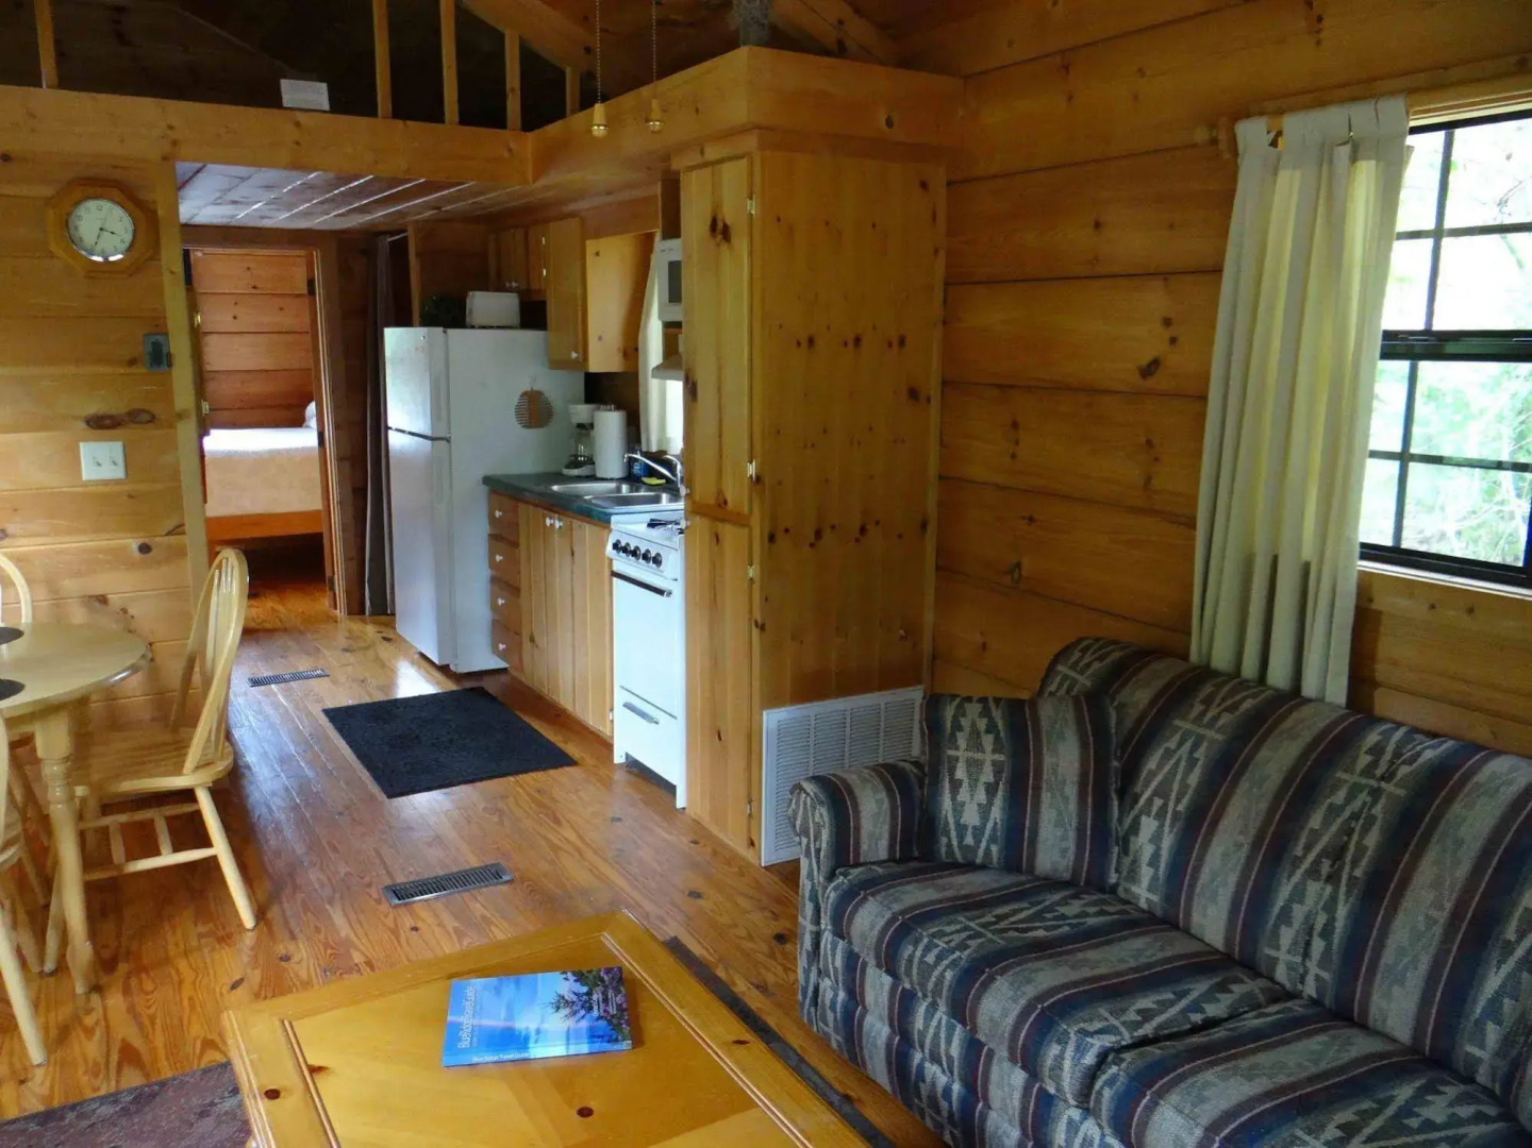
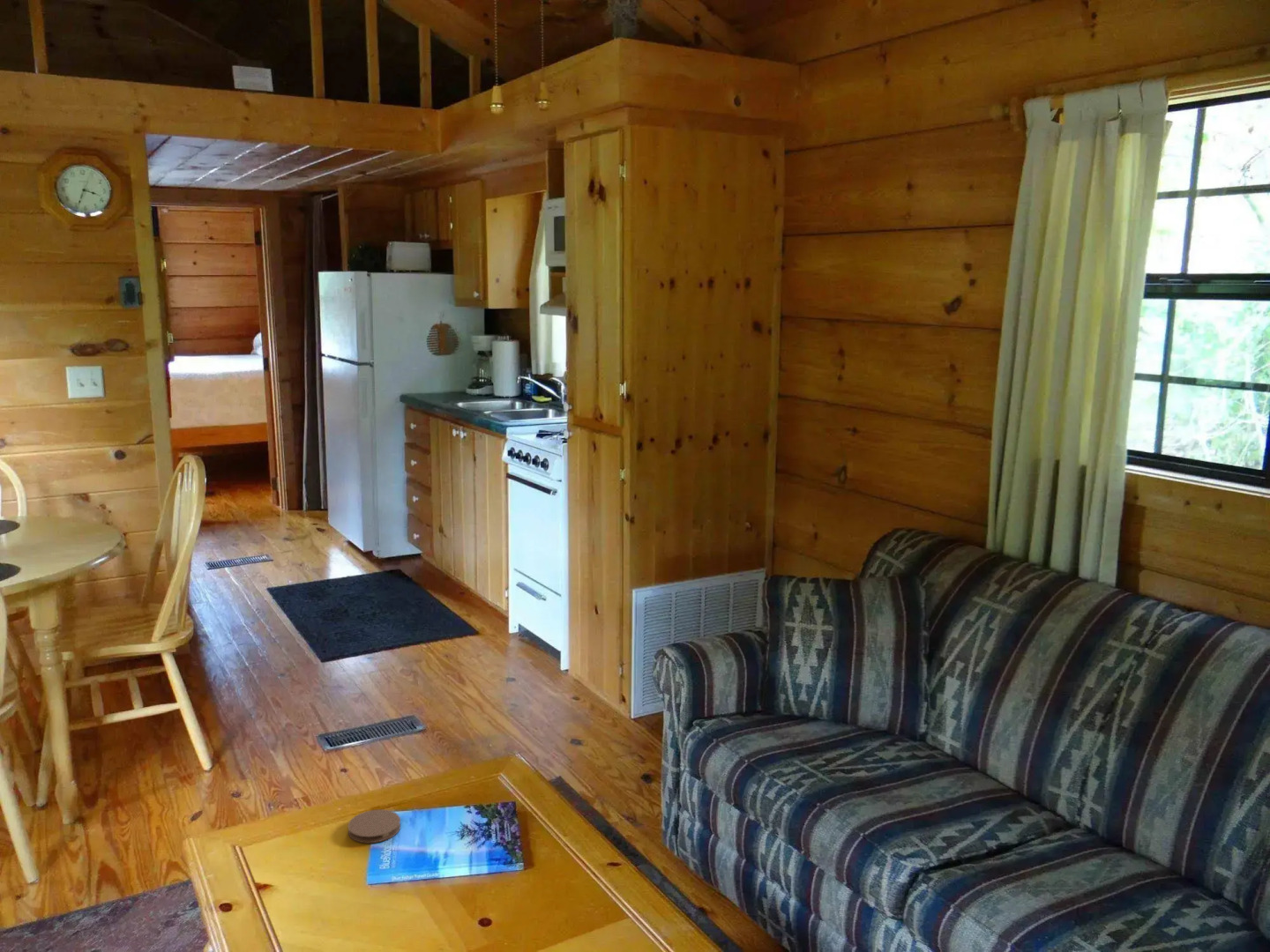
+ coaster [347,808,401,844]
